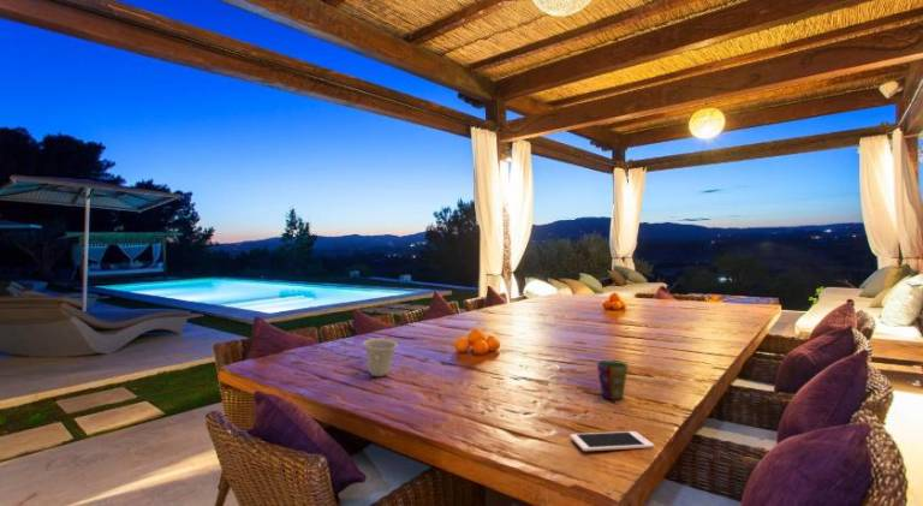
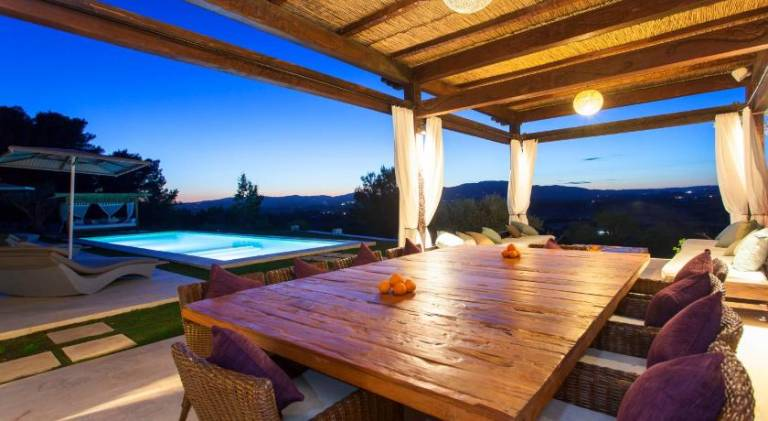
- cup [362,338,399,377]
- cup [596,359,630,400]
- cell phone [570,430,655,452]
